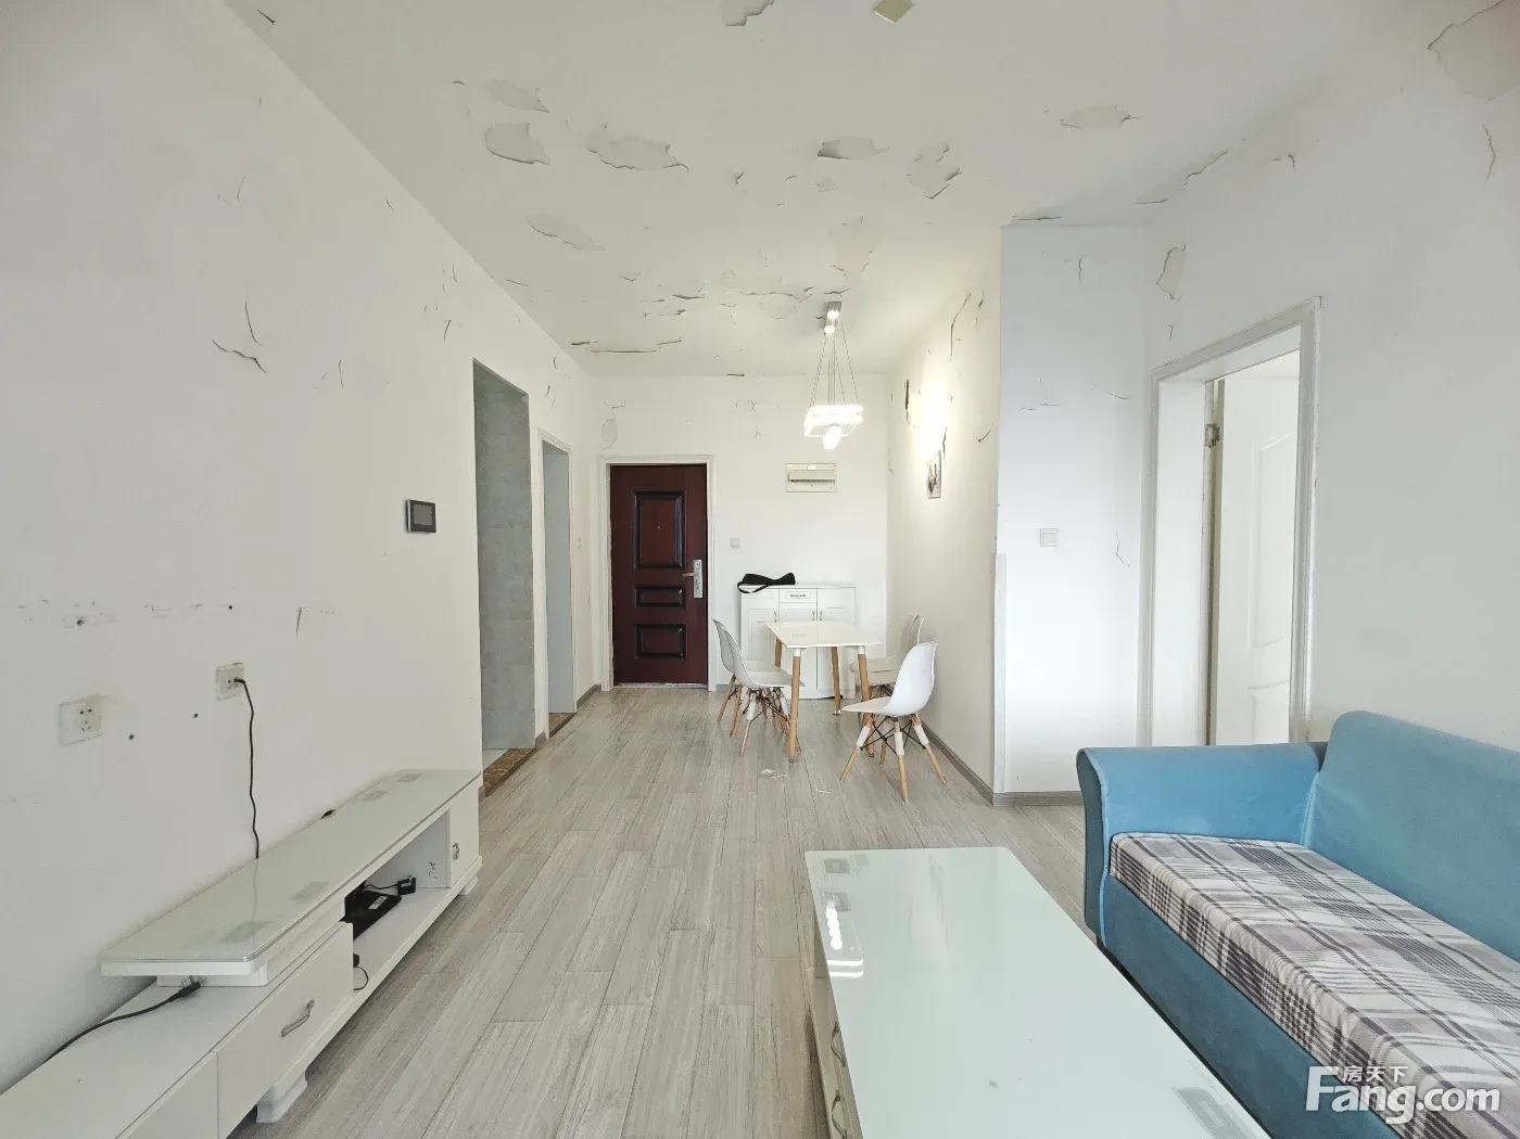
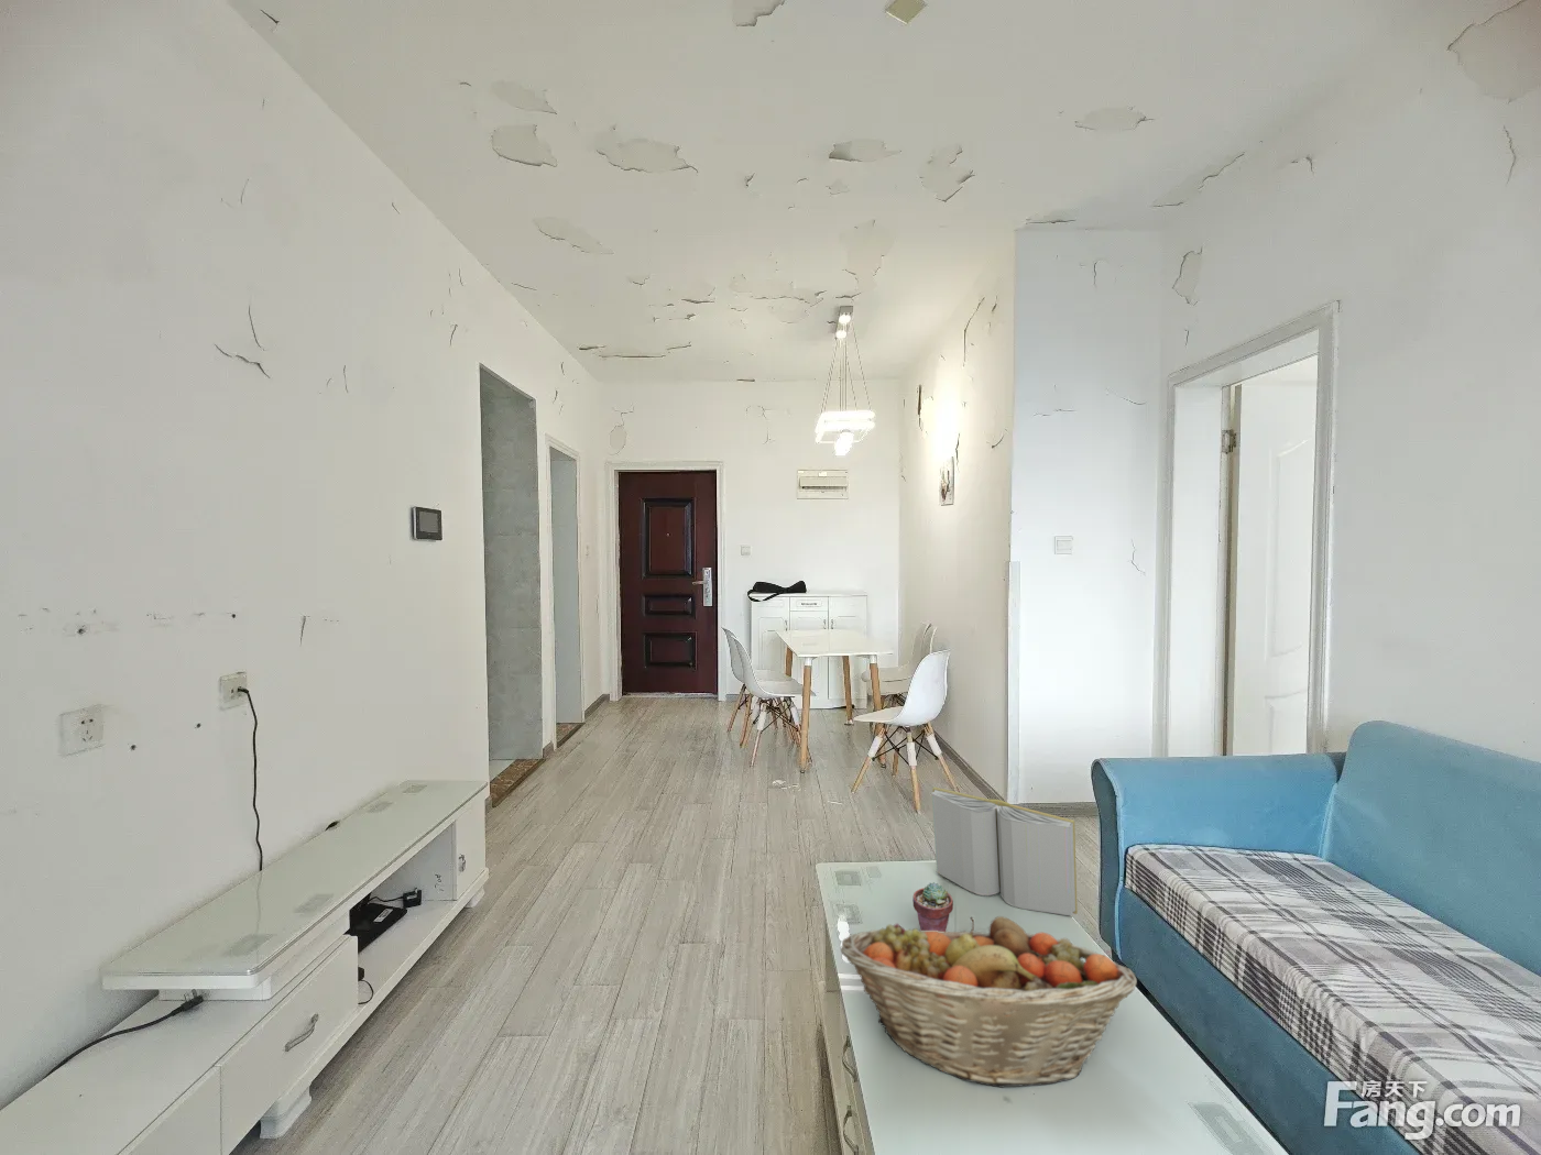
+ potted succulent [911,881,954,932]
+ book [931,785,1079,917]
+ fruit basket [840,915,1138,1089]
